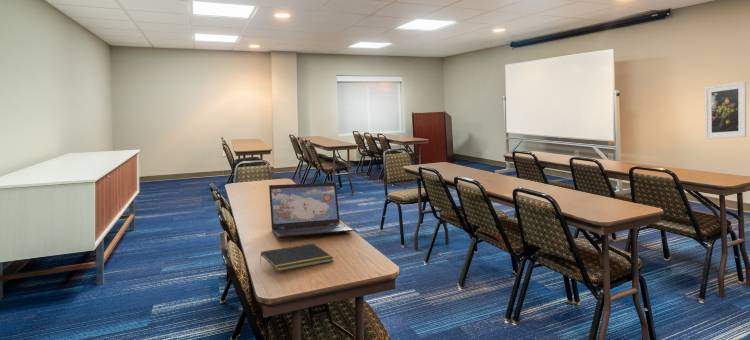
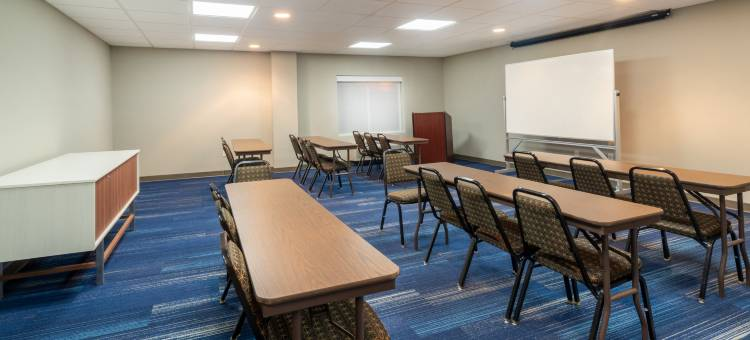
- notepad [259,243,334,272]
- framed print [704,81,747,140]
- laptop [268,181,354,239]
